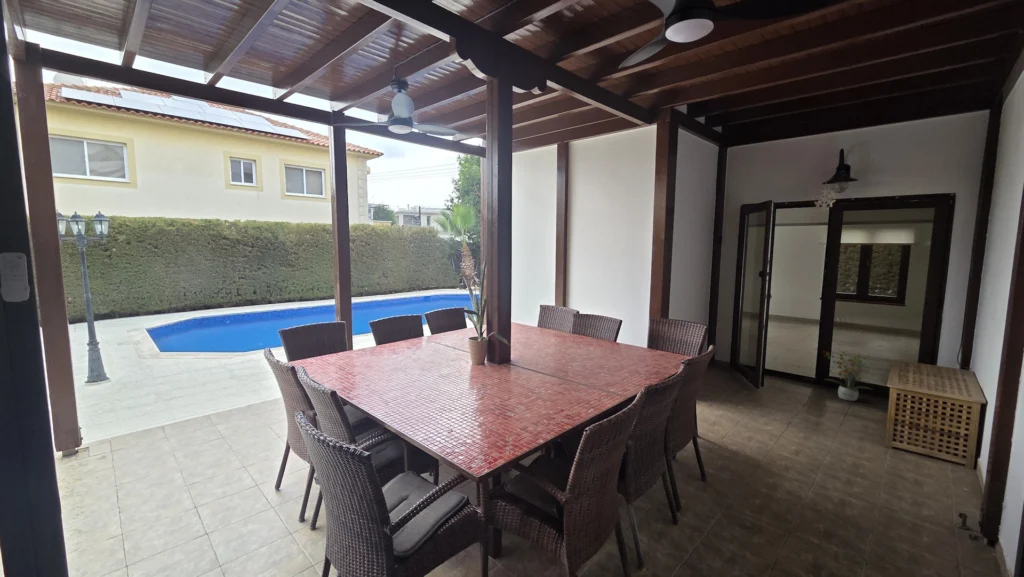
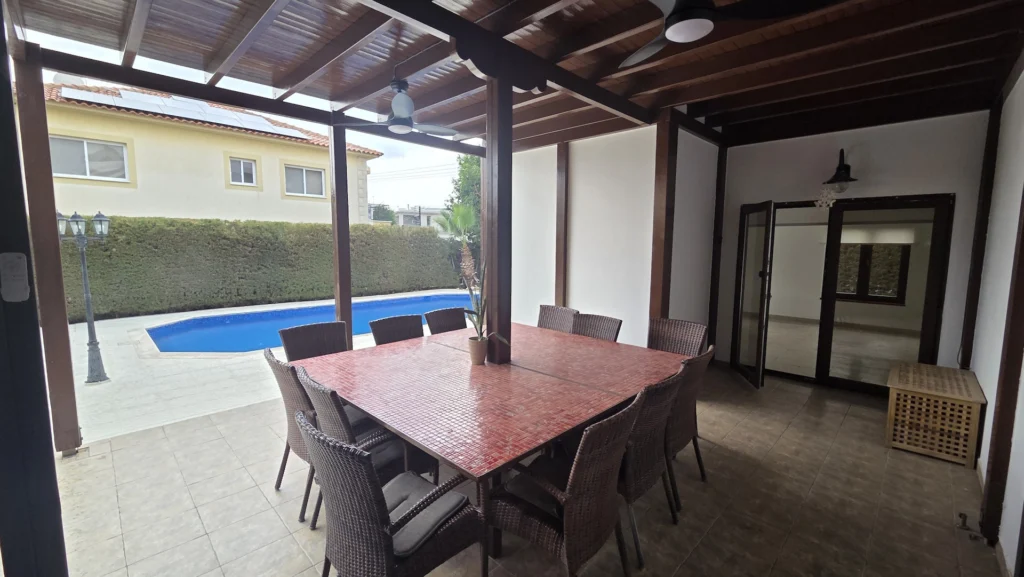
- potted plant [822,349,874,402]
